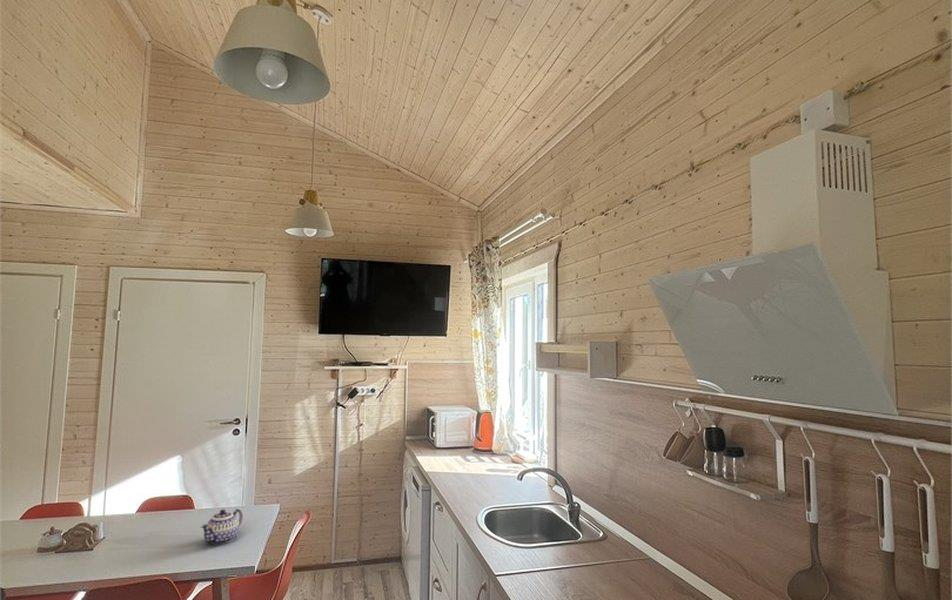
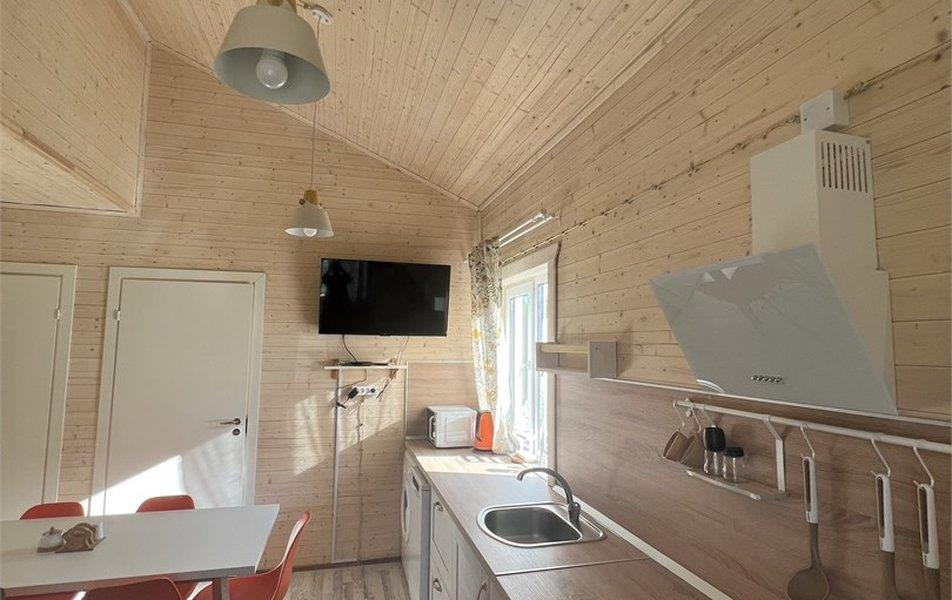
- teapot [200,508,244,545]
